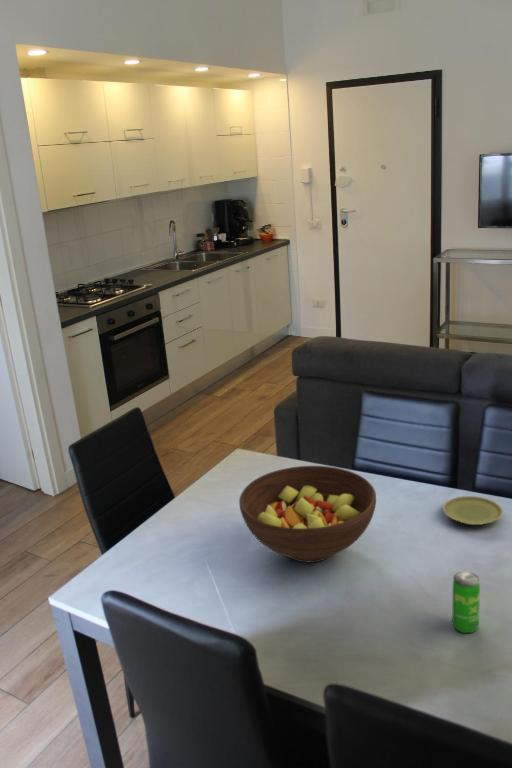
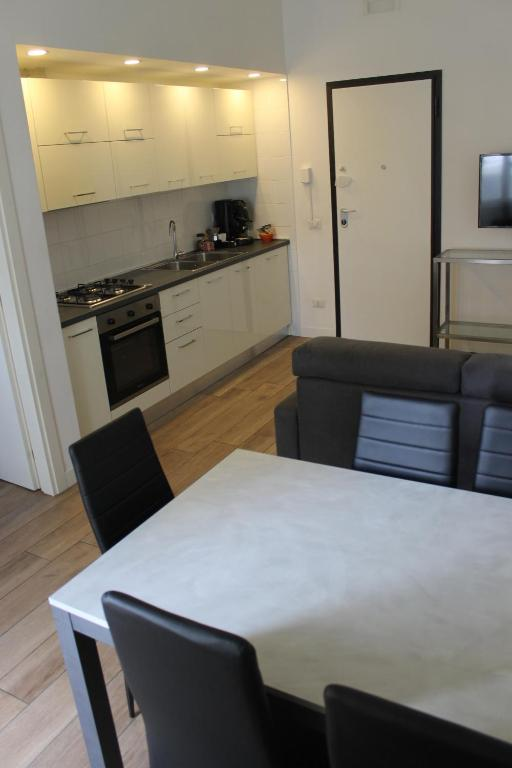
- beverage can [451,570,481,634]
- fruit bowl [238,465,377,563]
- plate [442,495,504,526]
